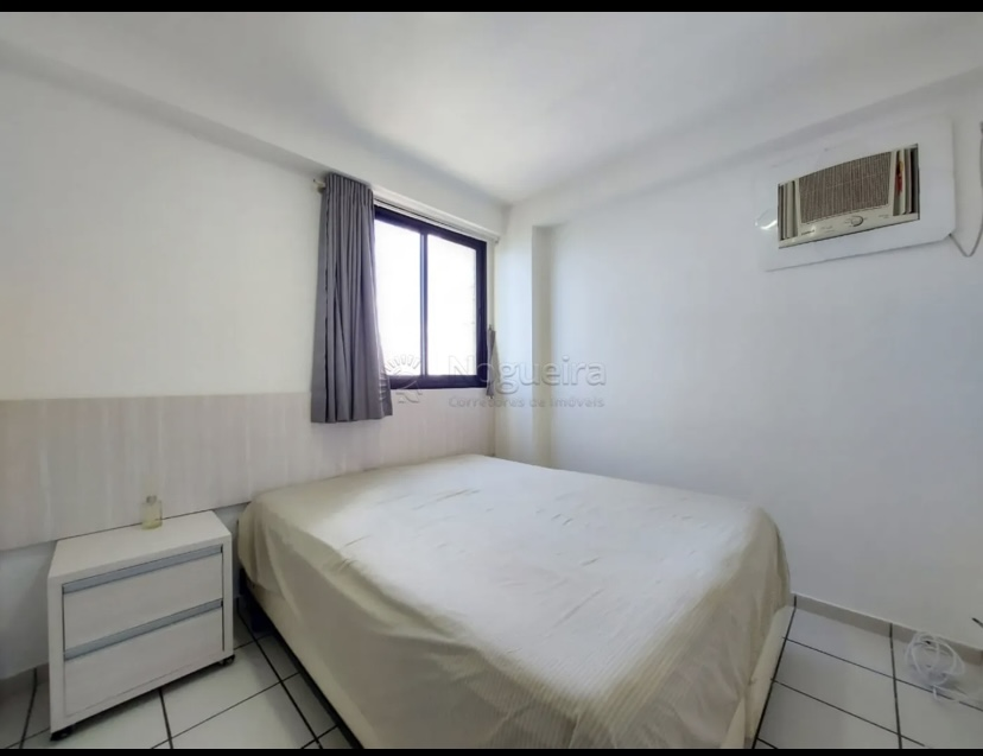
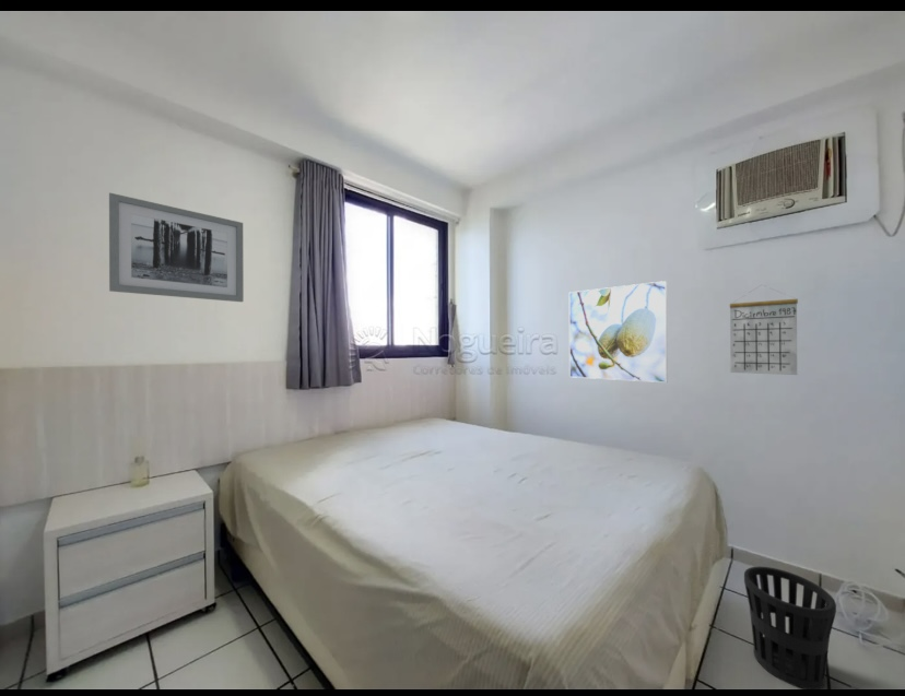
+ wastebasket [743,566,837,691]
+ calendar [729,284,799,376]
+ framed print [568,280,669,384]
+ wall art [108,191,245,303]
